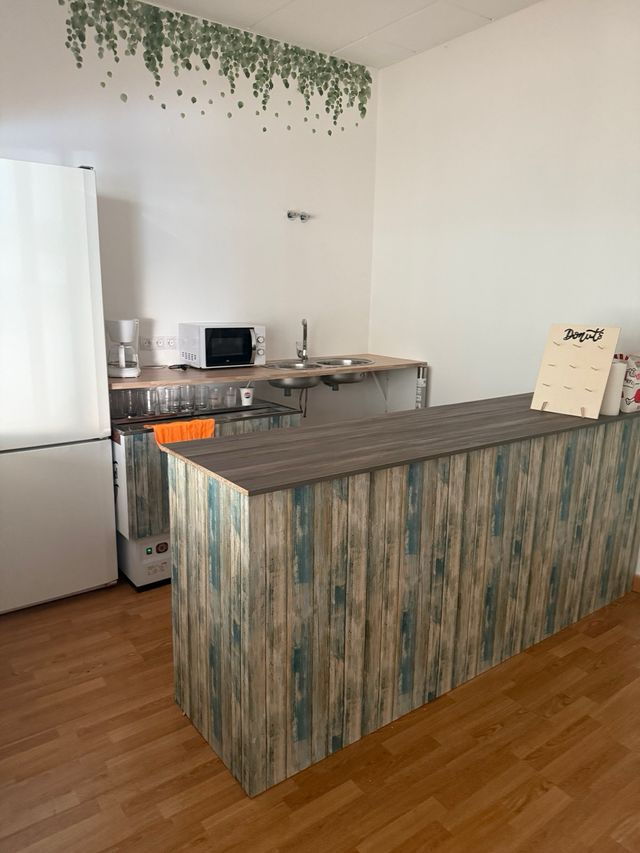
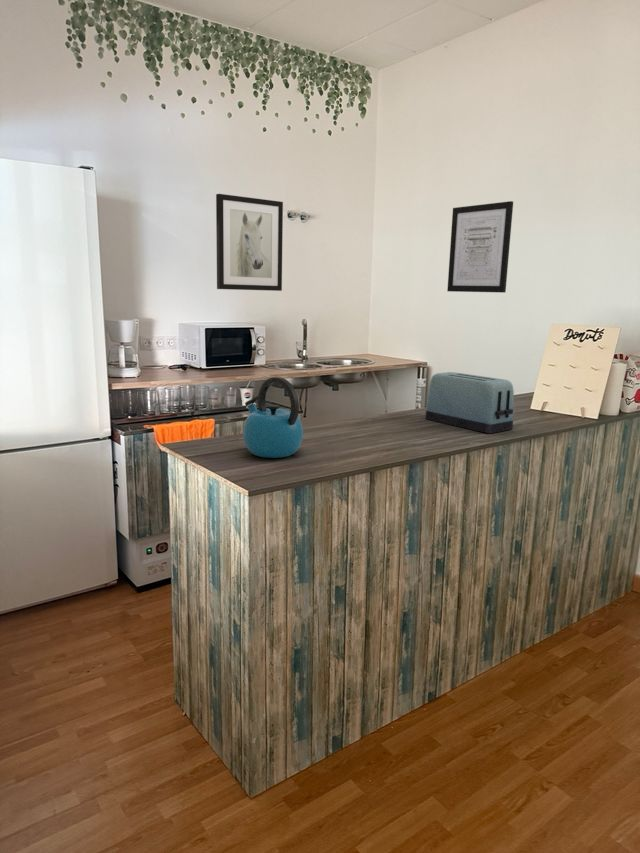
+ wall art [447,200,514,293]
+ wall art [215,193,284,292]
+ kettle [242,376,304,459]
+ toaster [424,371,515,434]
